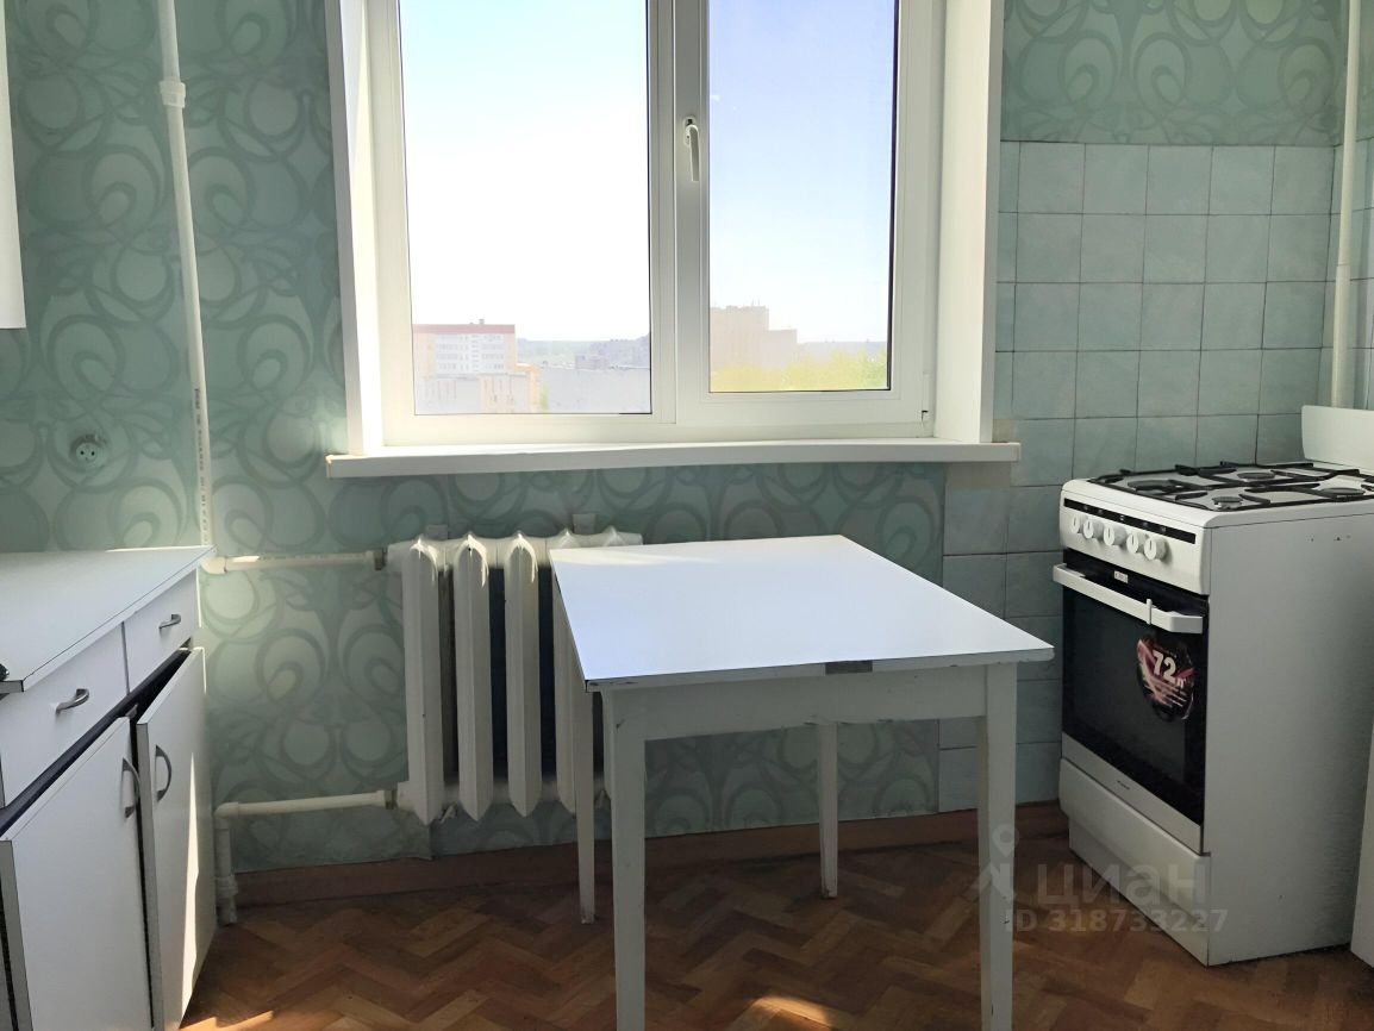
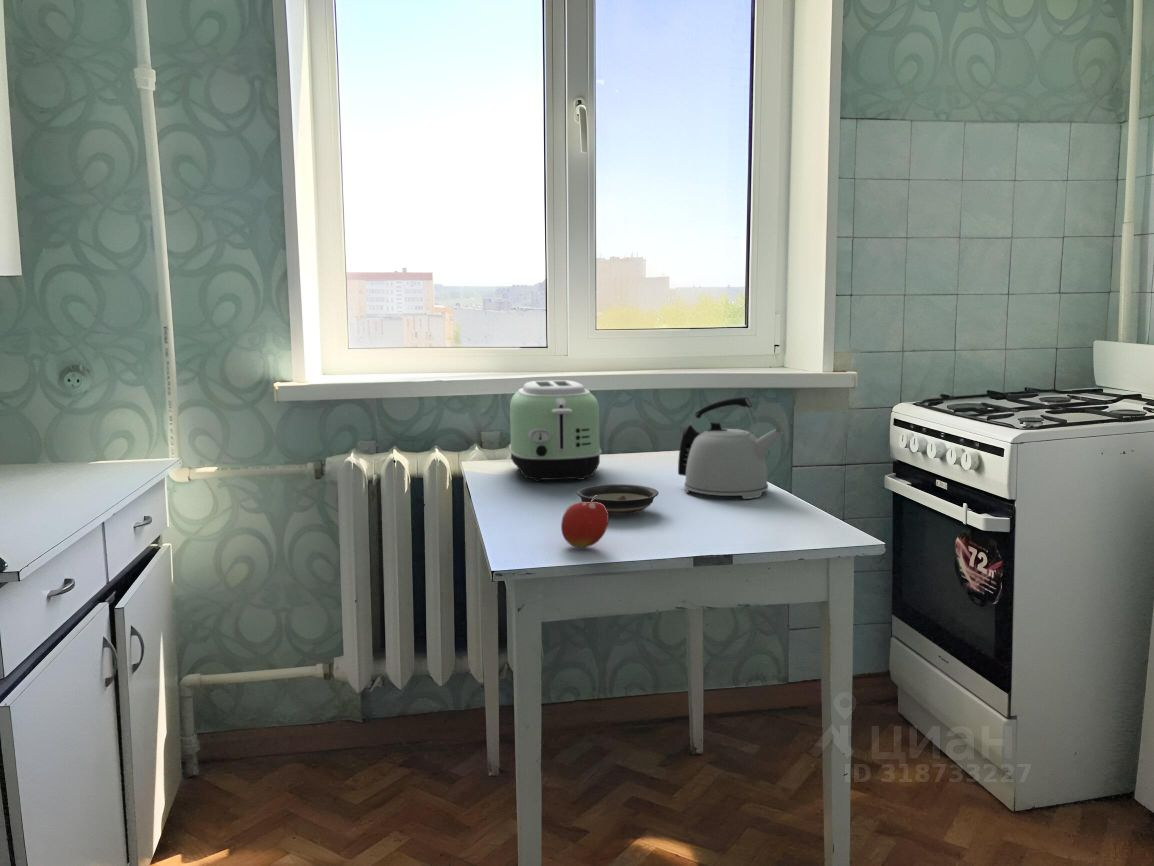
+ toaster [508,379,603,482]
+ kettle [677,396,784,500]
+ saucer [576,483,659,516]
+ fruit [560,495,610,548]
